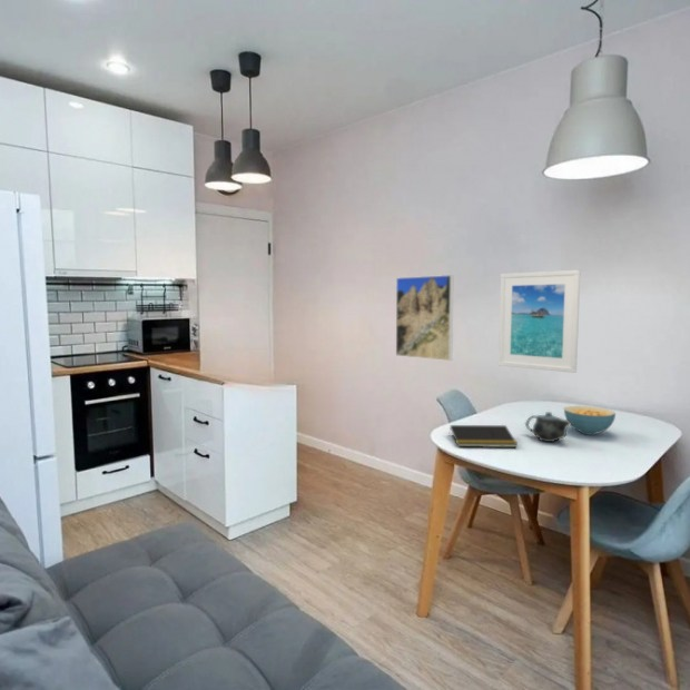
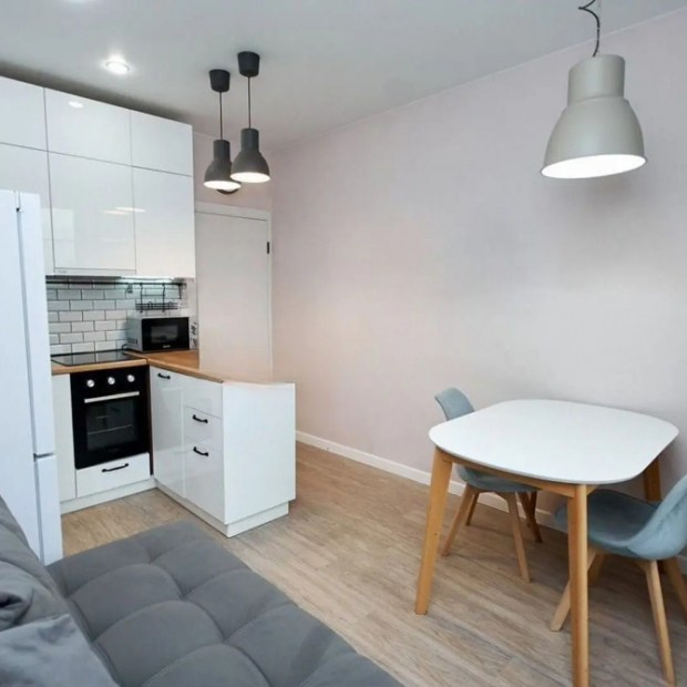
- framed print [497,269,582,374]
- cereal bowl [563,405,617,436]
- notepad [447,424,519,448]
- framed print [395,274,455,362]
- chinaware [524,411,571,443]
